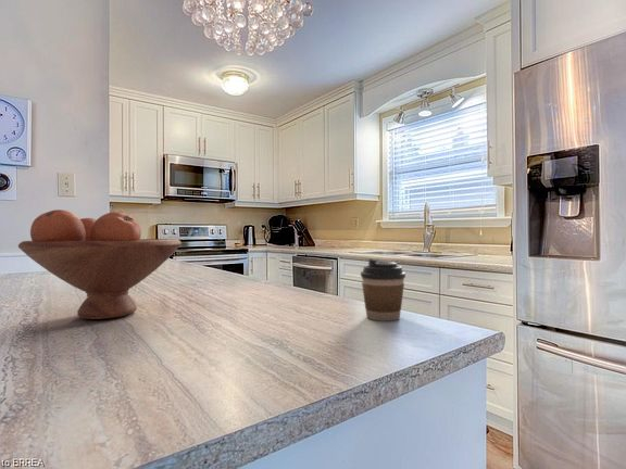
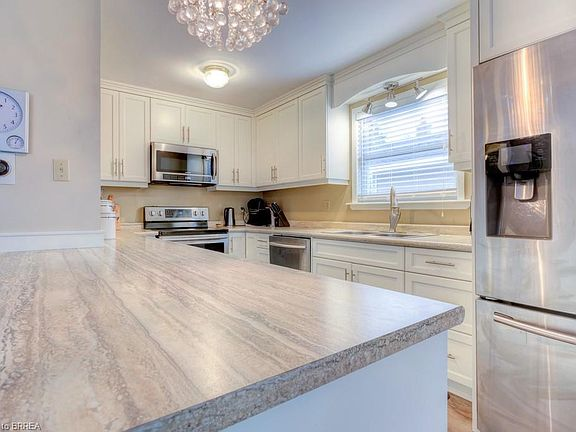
- coffee cup [360,257,406,321]
- fruit bowl [17,208,183,320]
